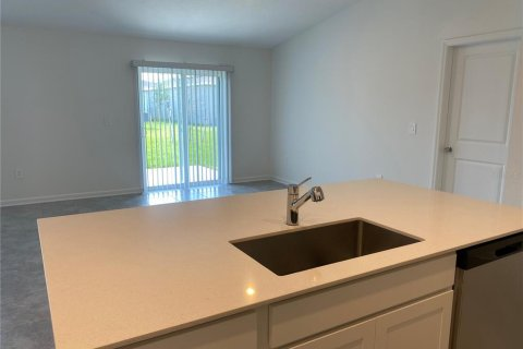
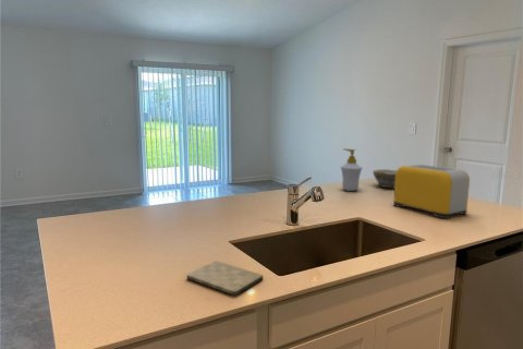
+ bowl [372,168,397,189]
+ soap bottle [340,147,363,192]
+ toaster [392,164,471,219]
+ cutting board [186,260,264,297]
